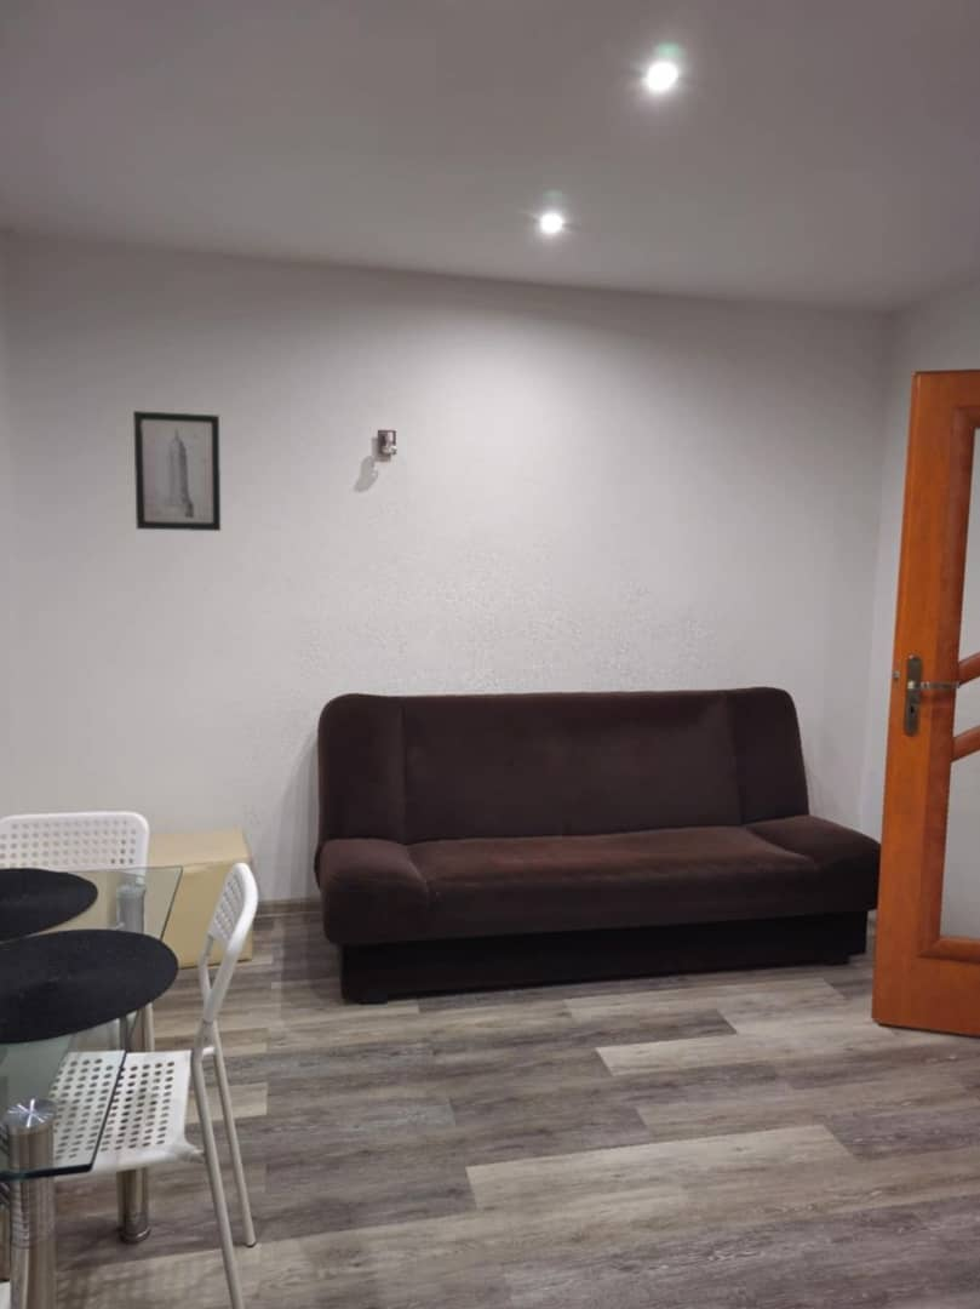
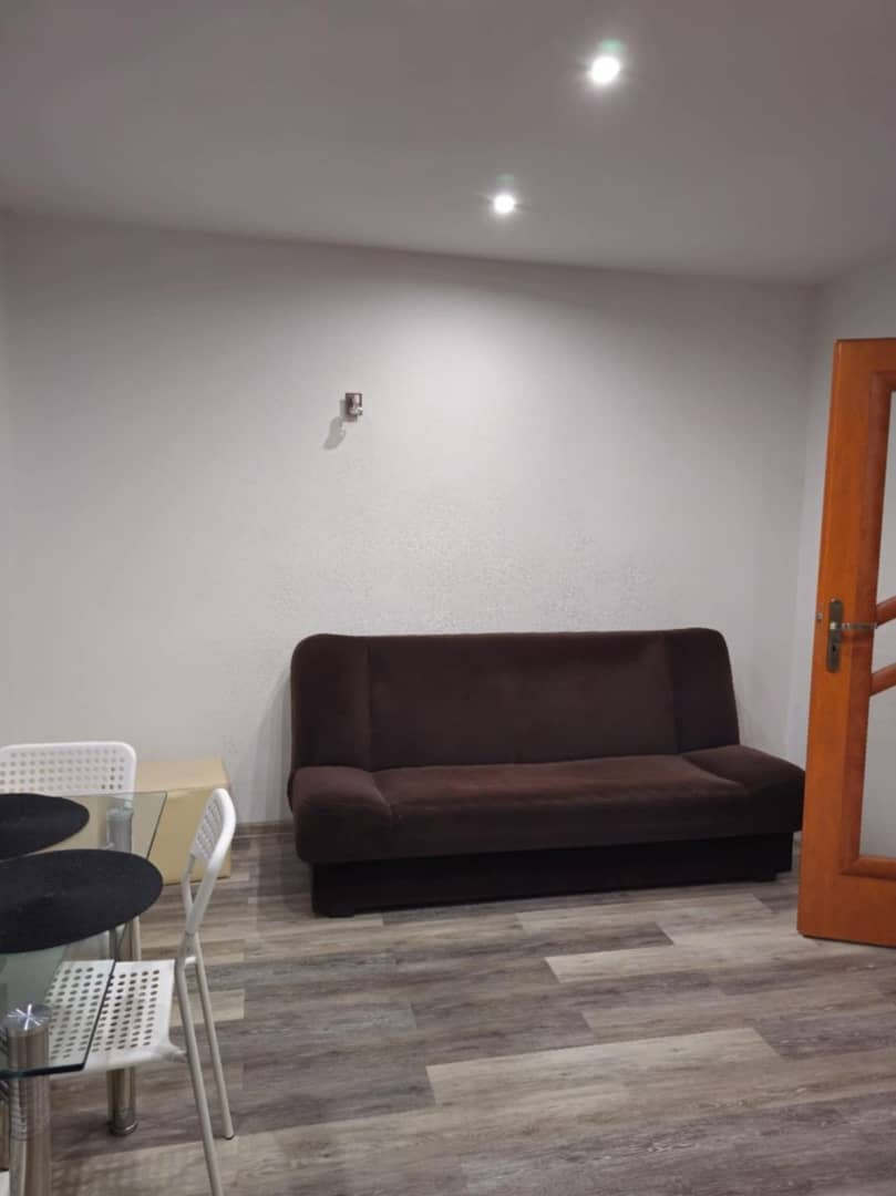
- wall art [132,410,222,532]
